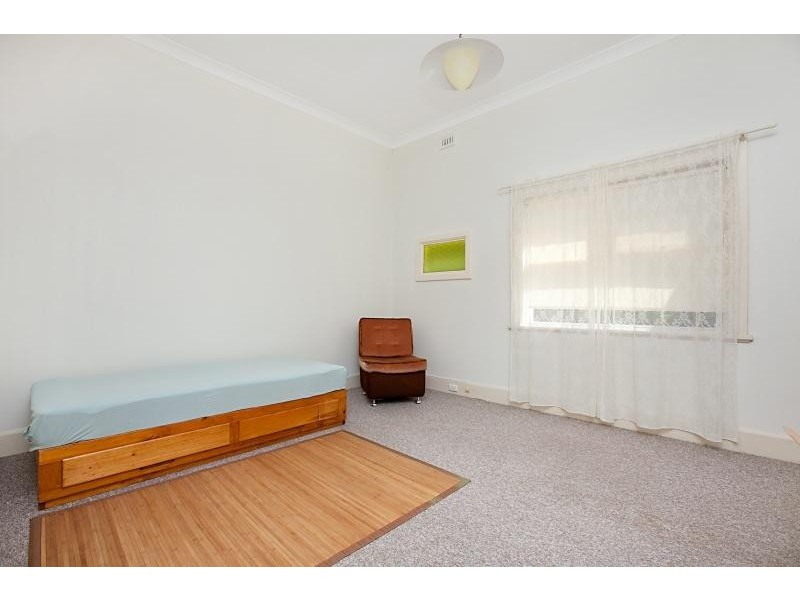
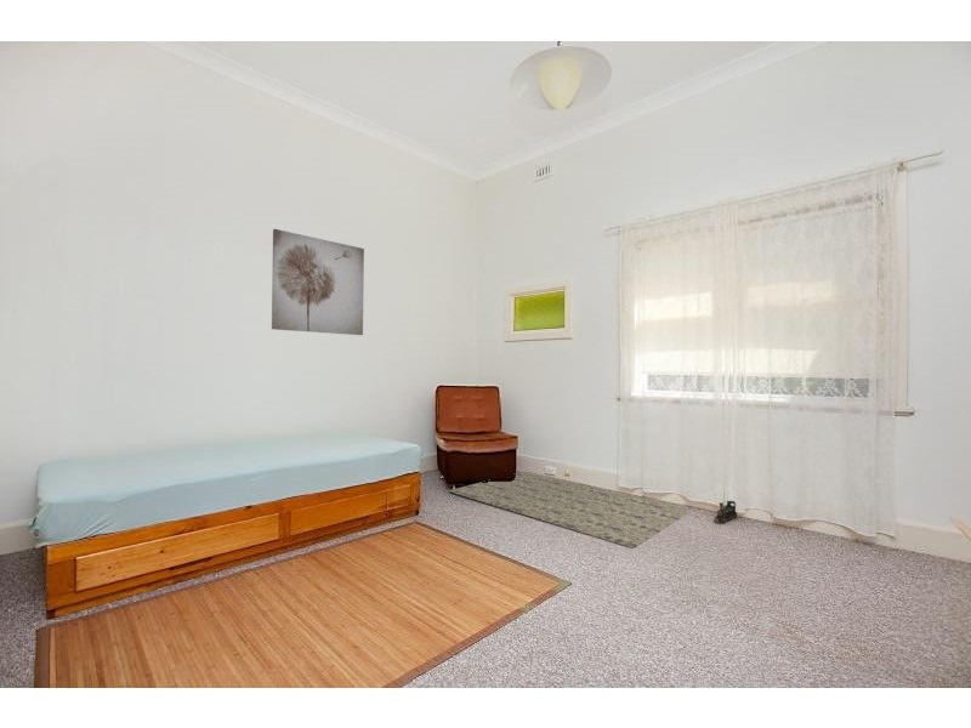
+ rug [447,471,691,550]
+ wall art [271,228,365,336]
+ toy train [714,500,738,524]
